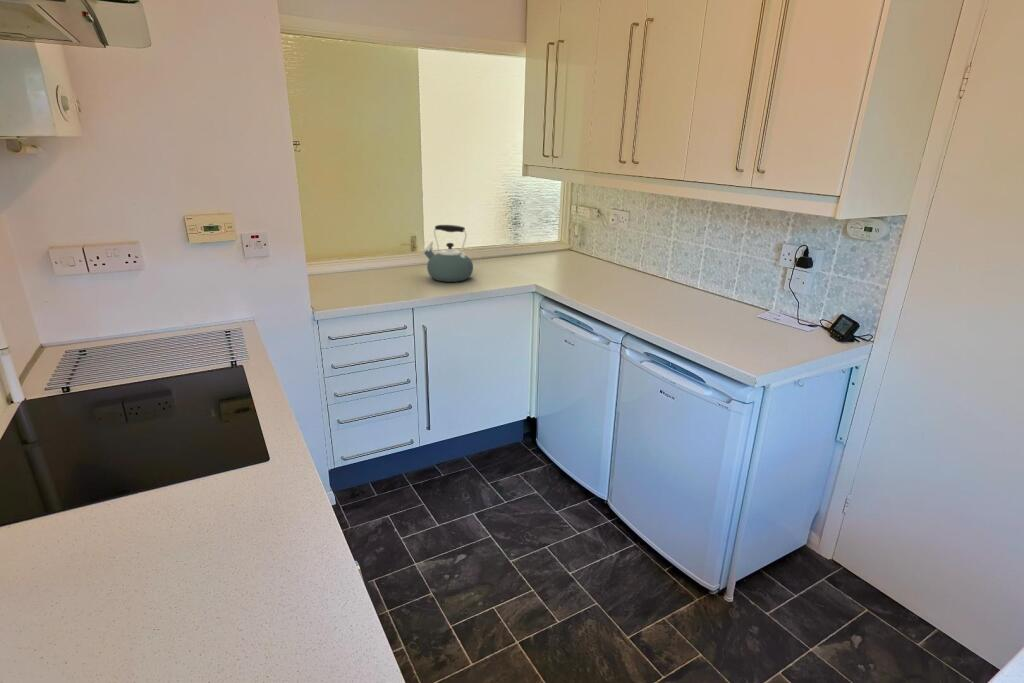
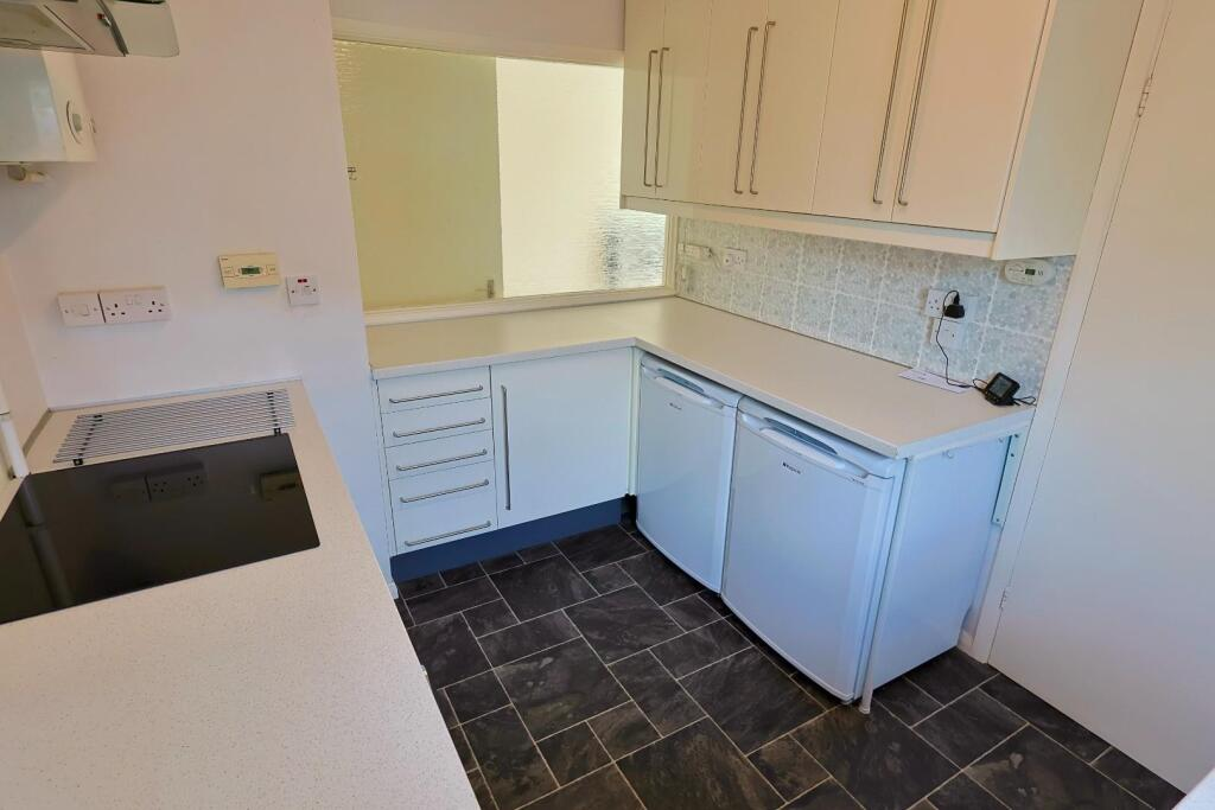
- kettle [422,224,474,283]
